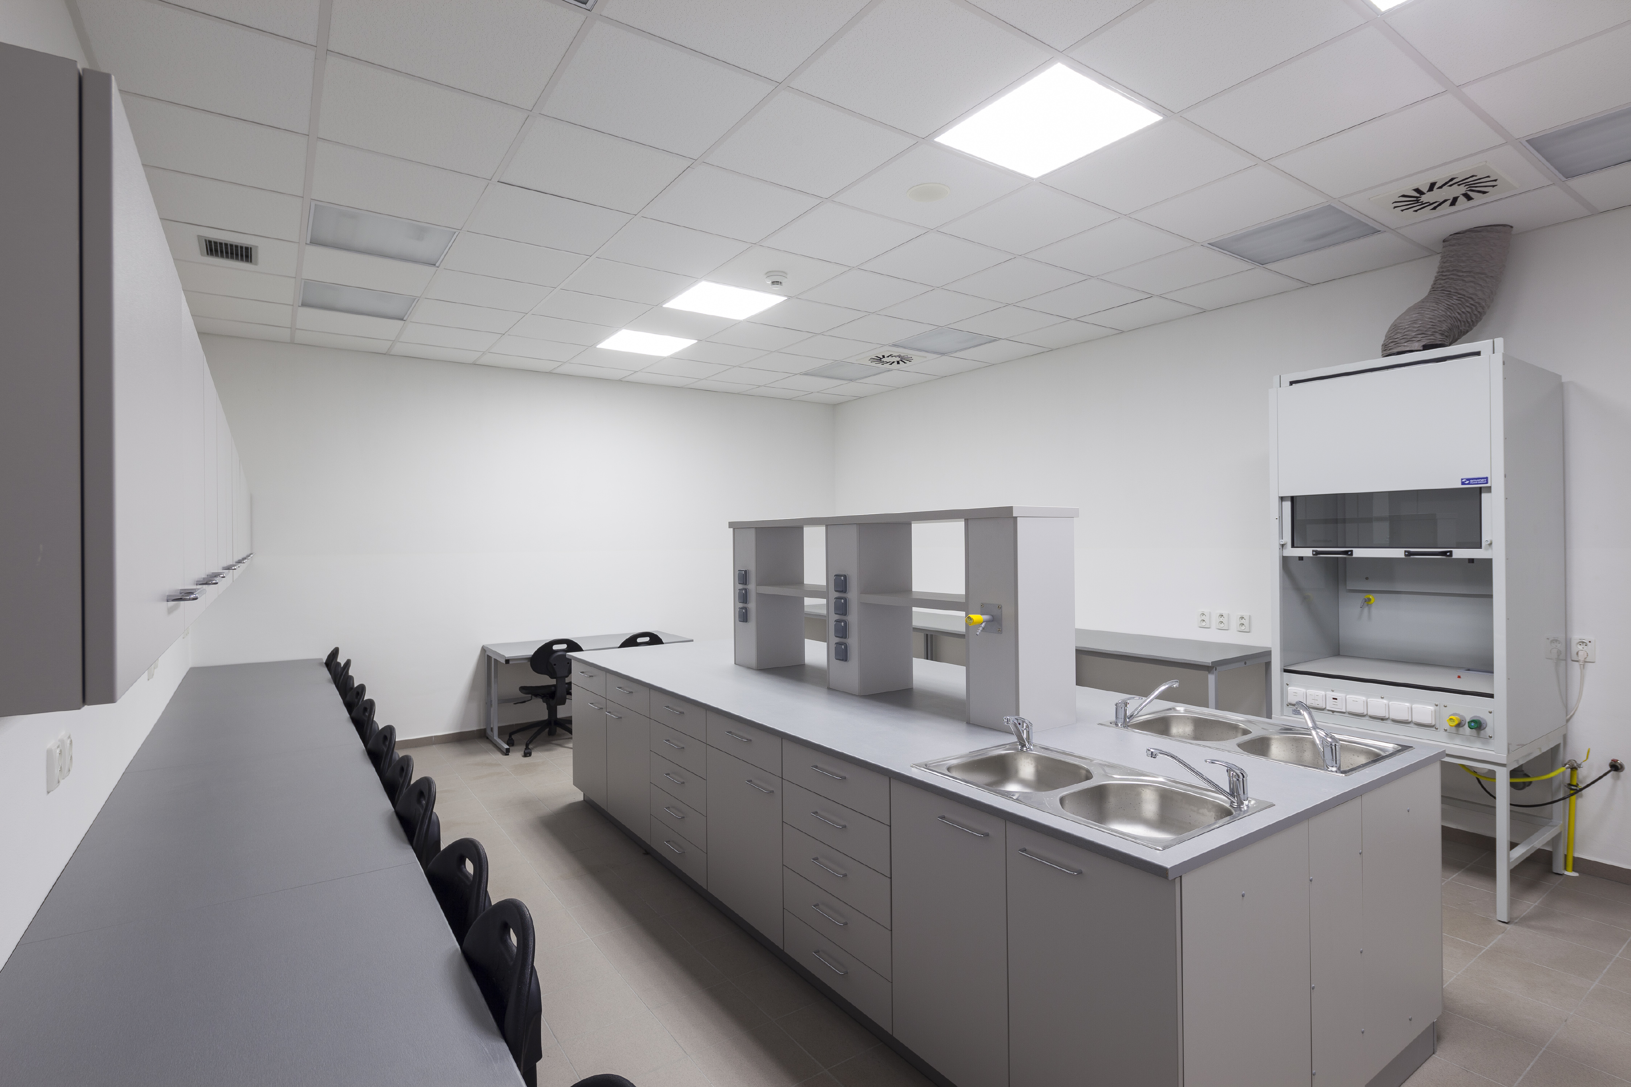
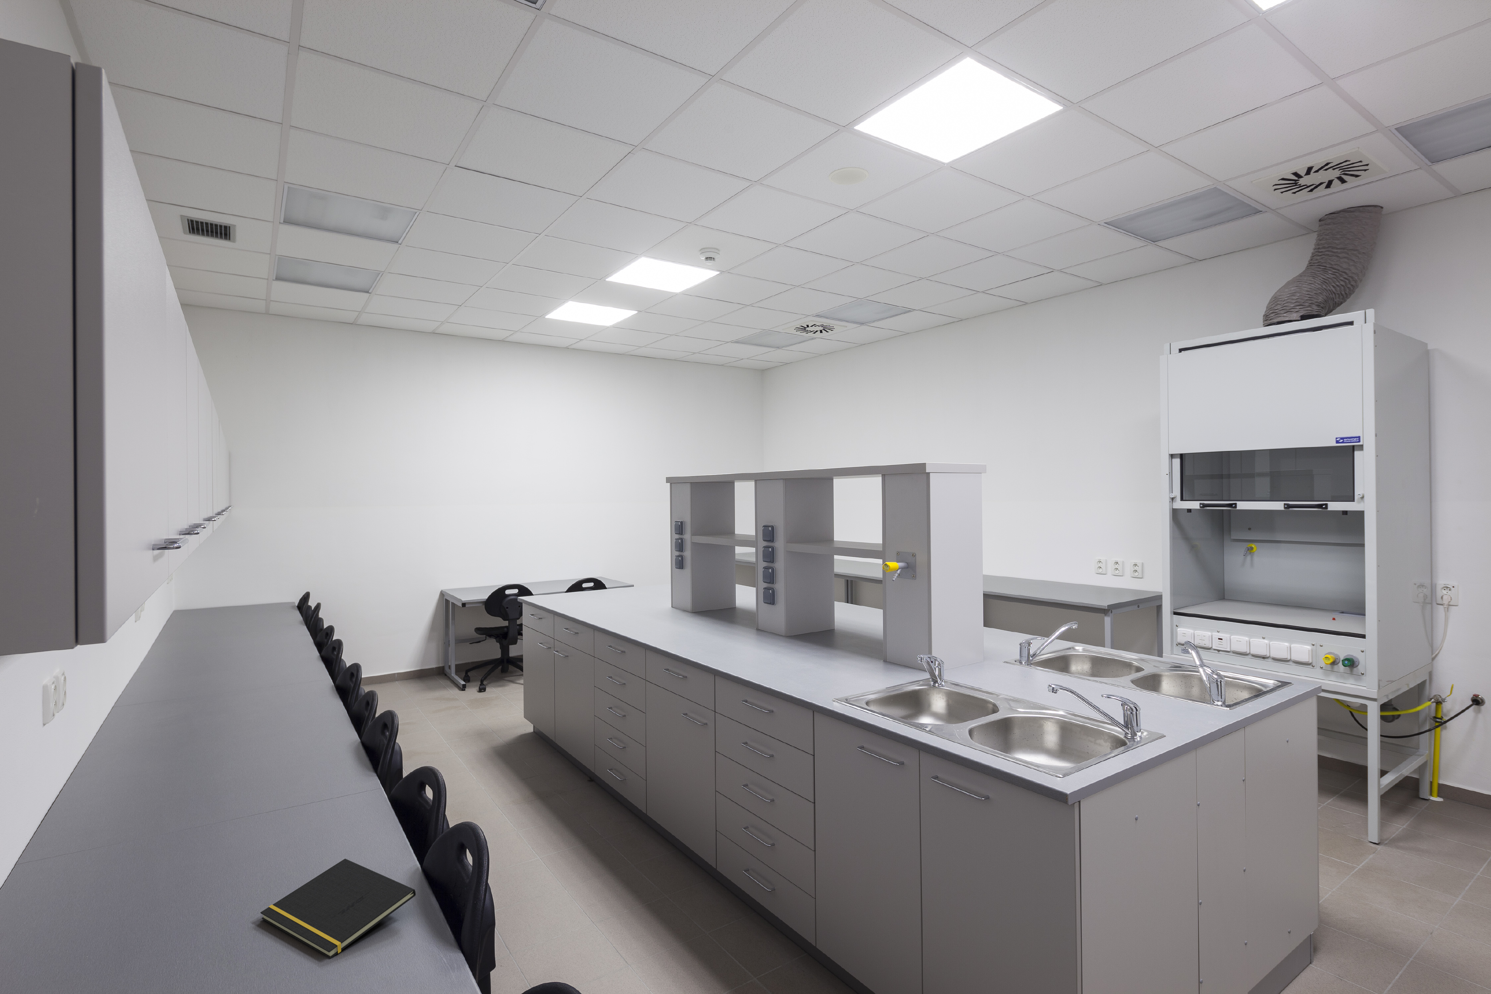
+ notepad [260,859,416,958]
